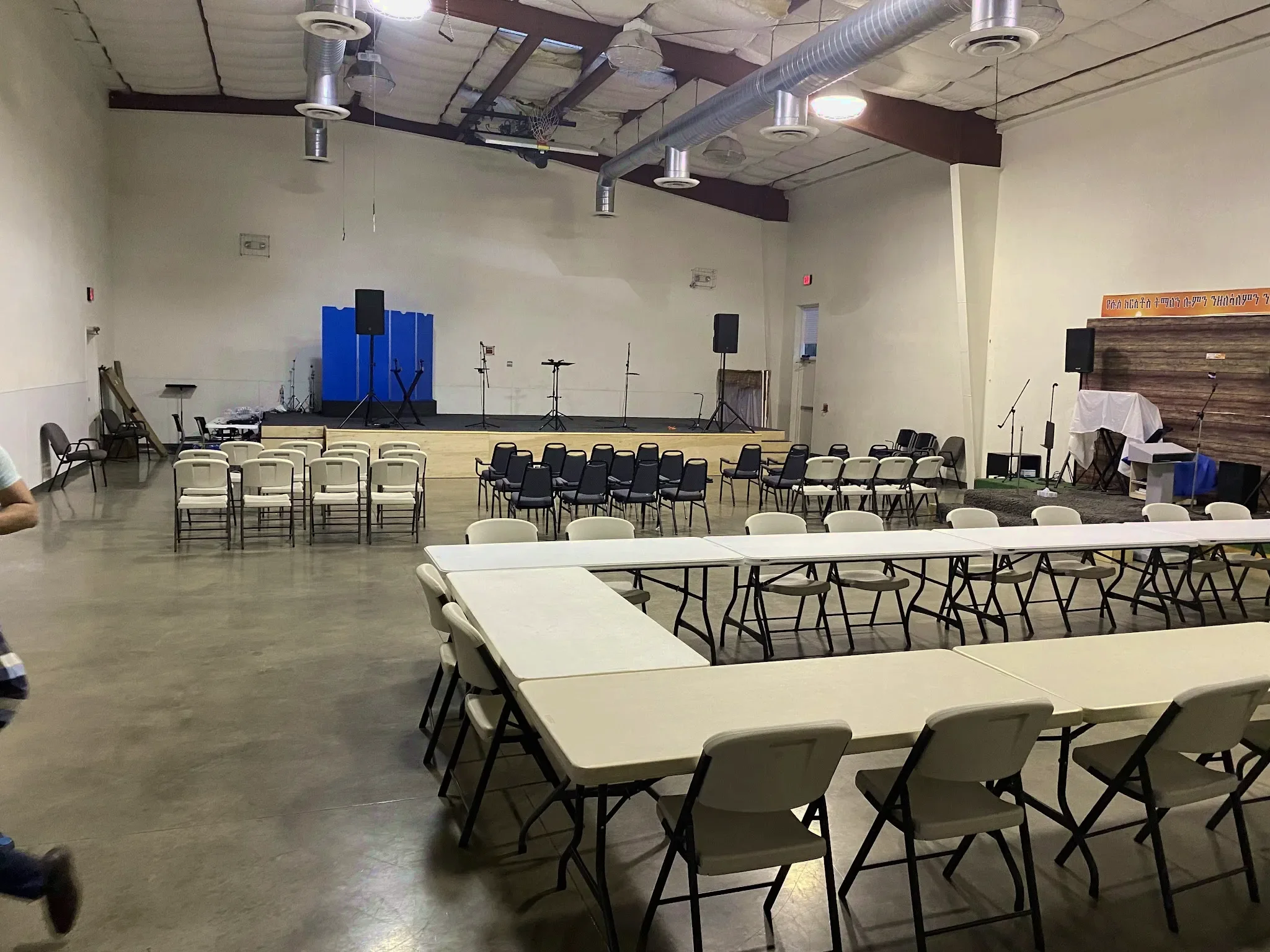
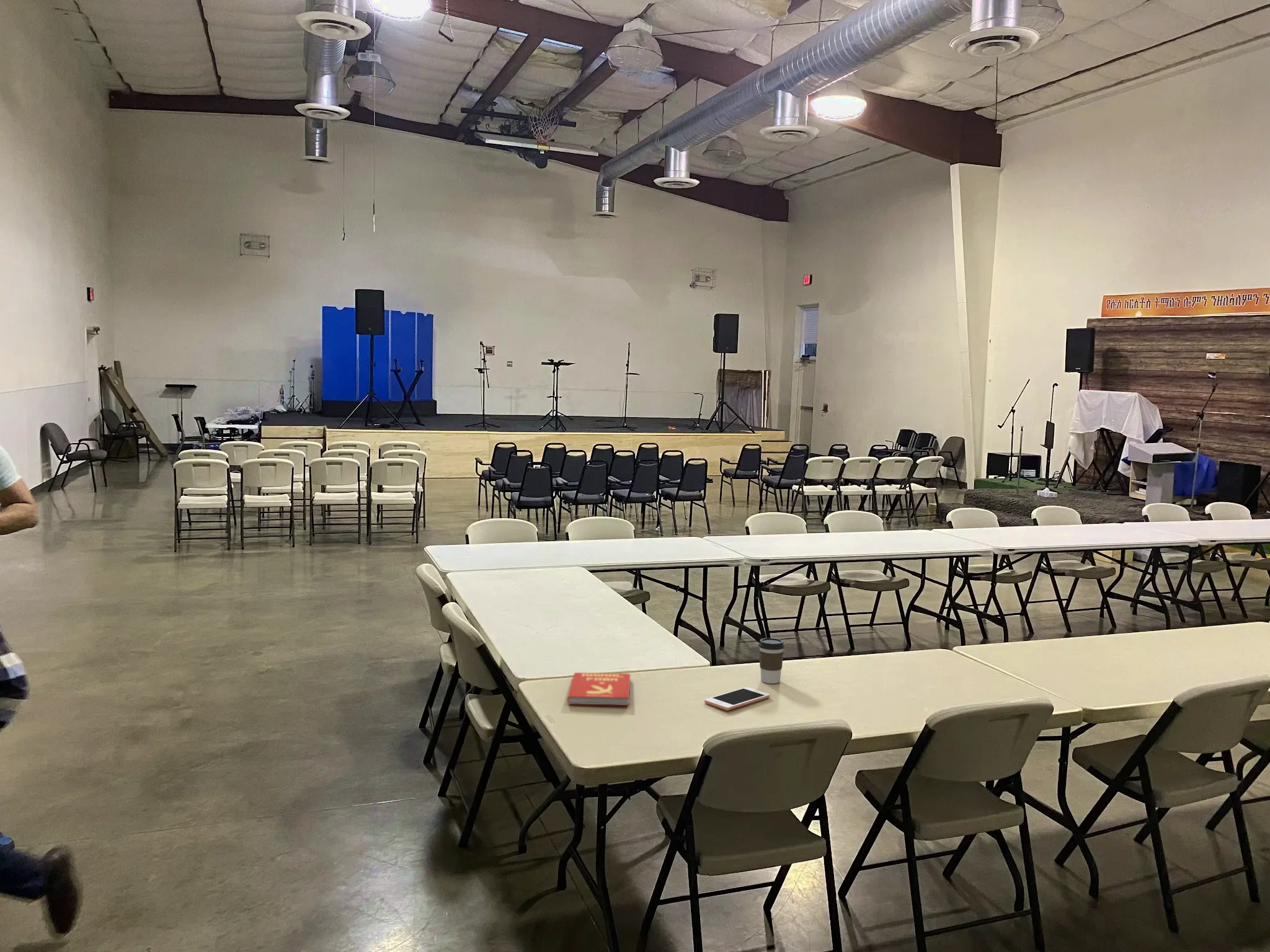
+ cell phone [704,687,771,711]
+ coffee cup [758,637,785,684]
+ book [566,672,631,706]
